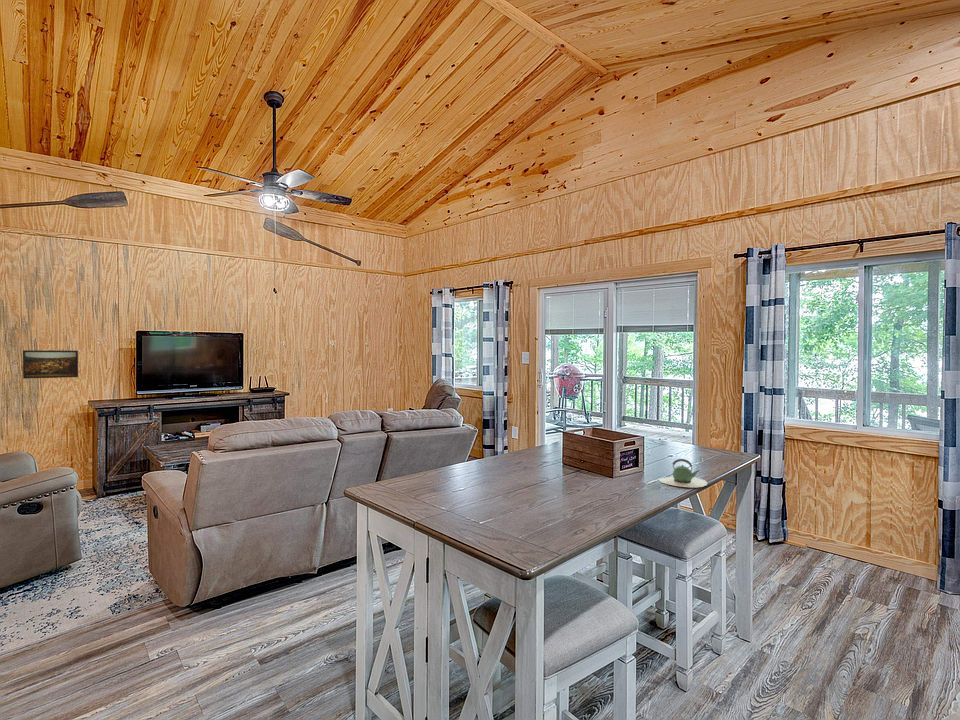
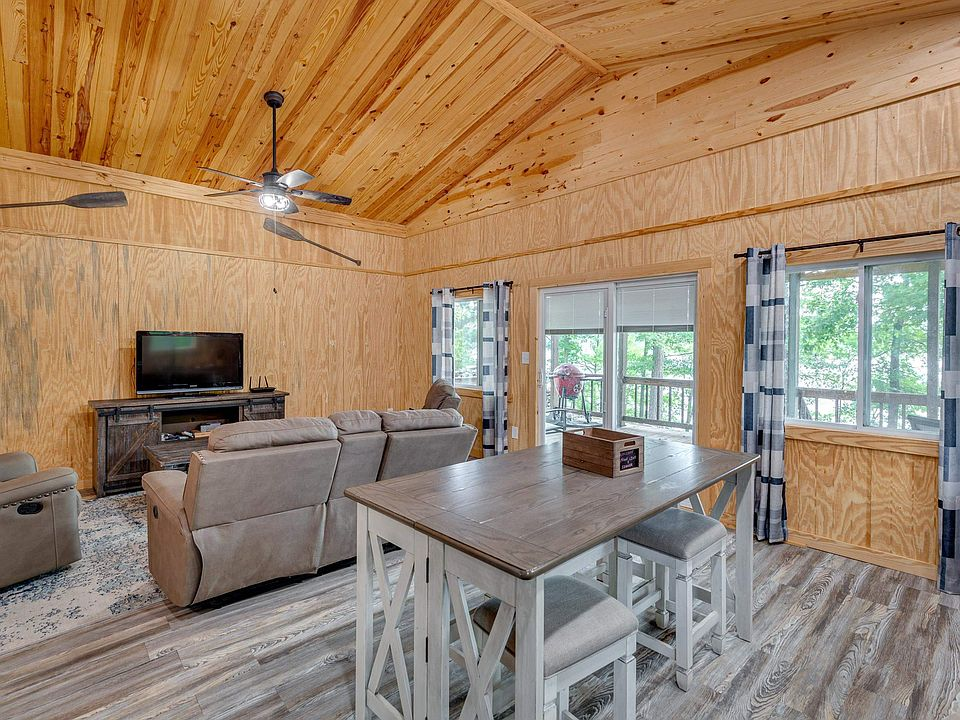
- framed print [22,349,79,380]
- teapot [657,458,708,488]
